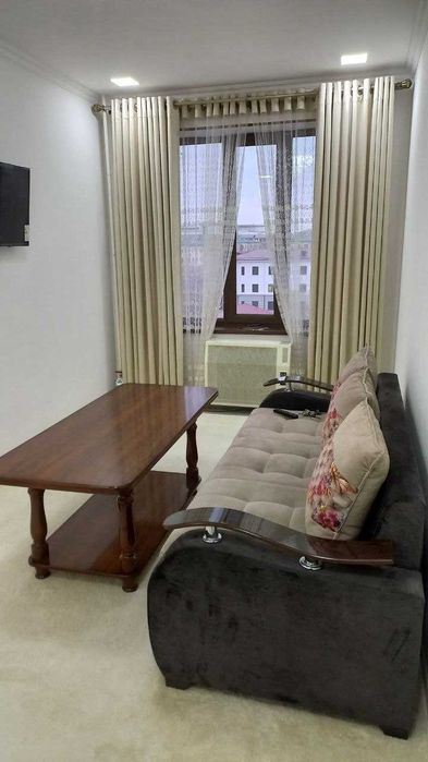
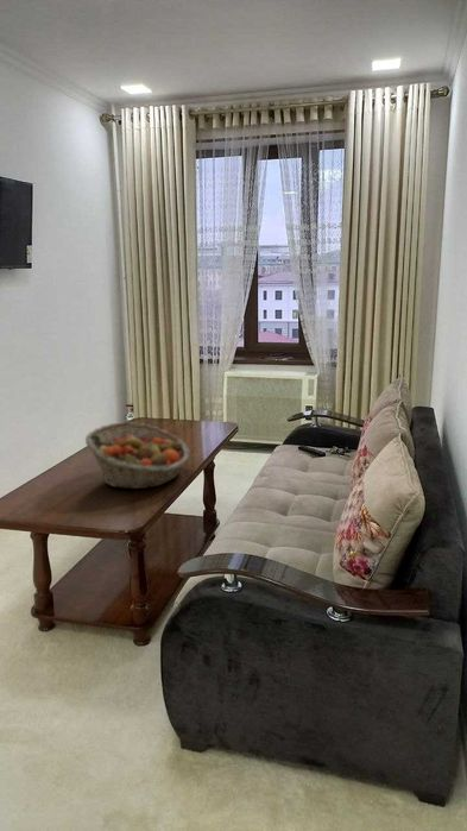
+ fruit basket [84,421,191,490]
